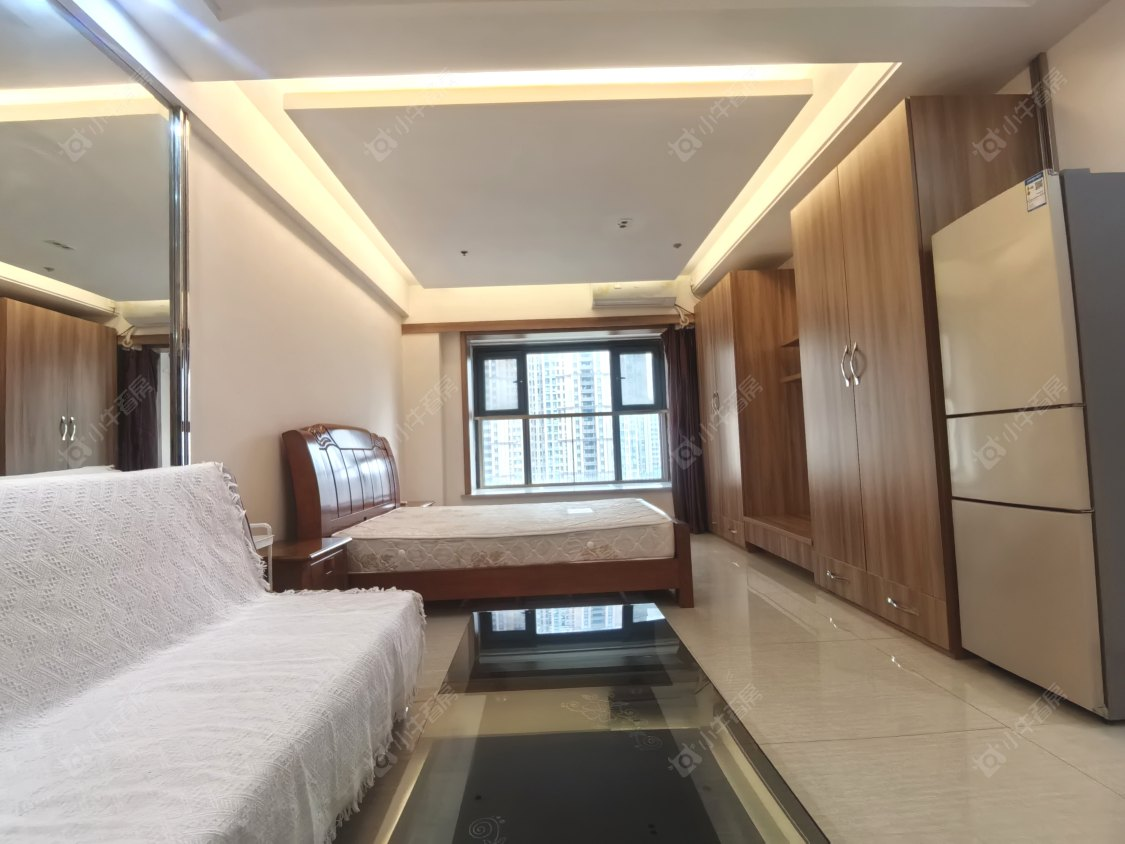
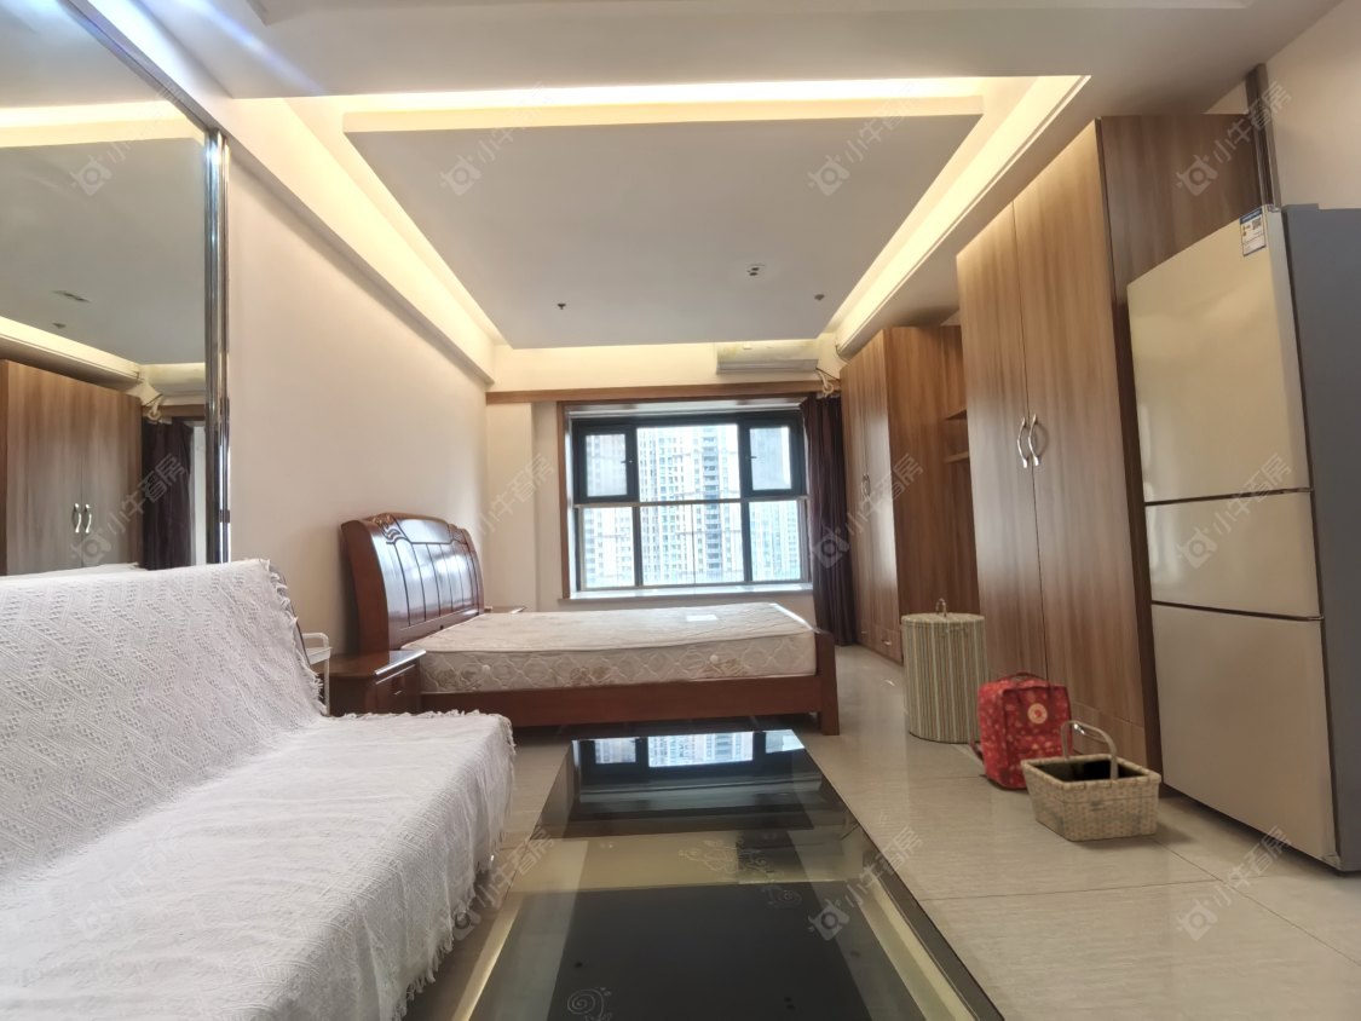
+ laundry hamper [900,598,990,744]
+ backpack [967,668,1074,790]
+ basket [1021,720,1163,842]
